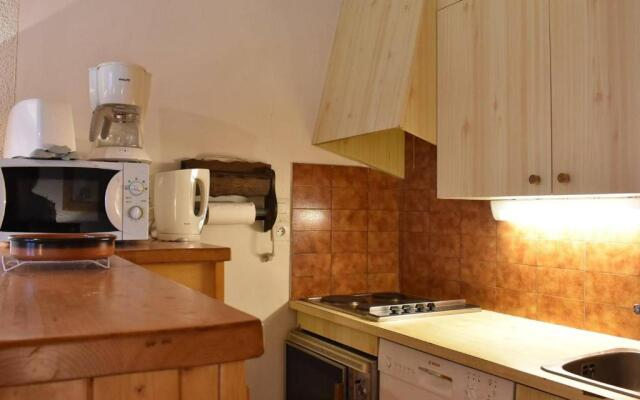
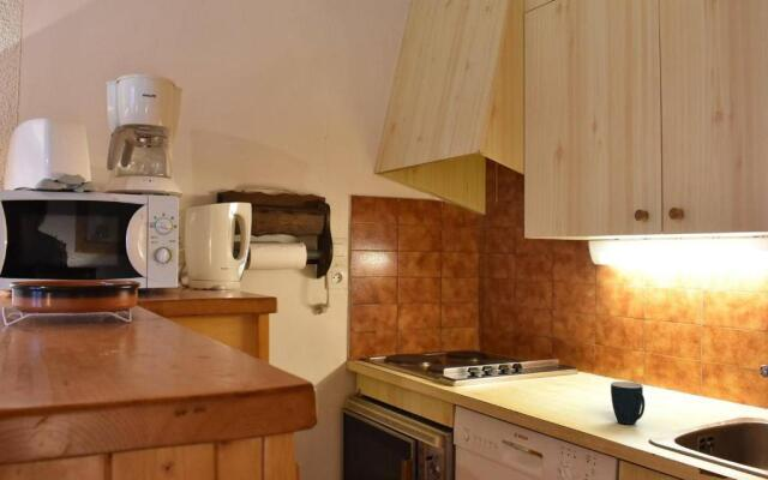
+ mug [610,380,646,426]
